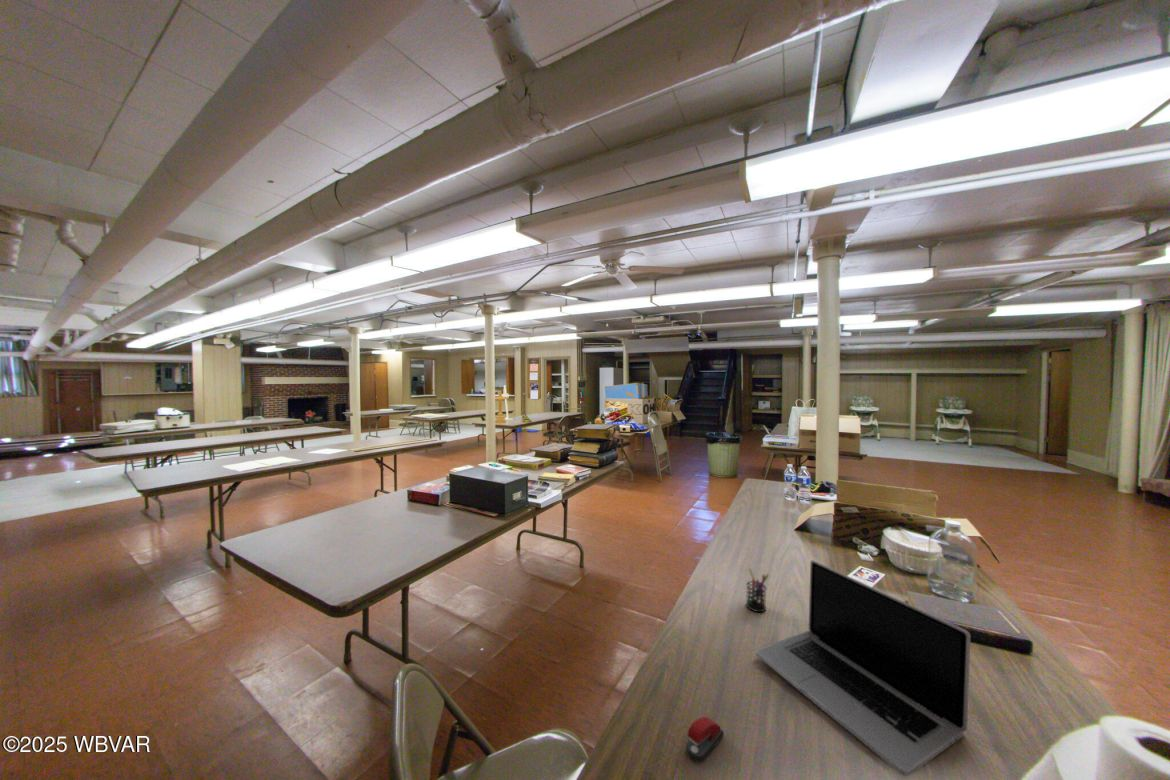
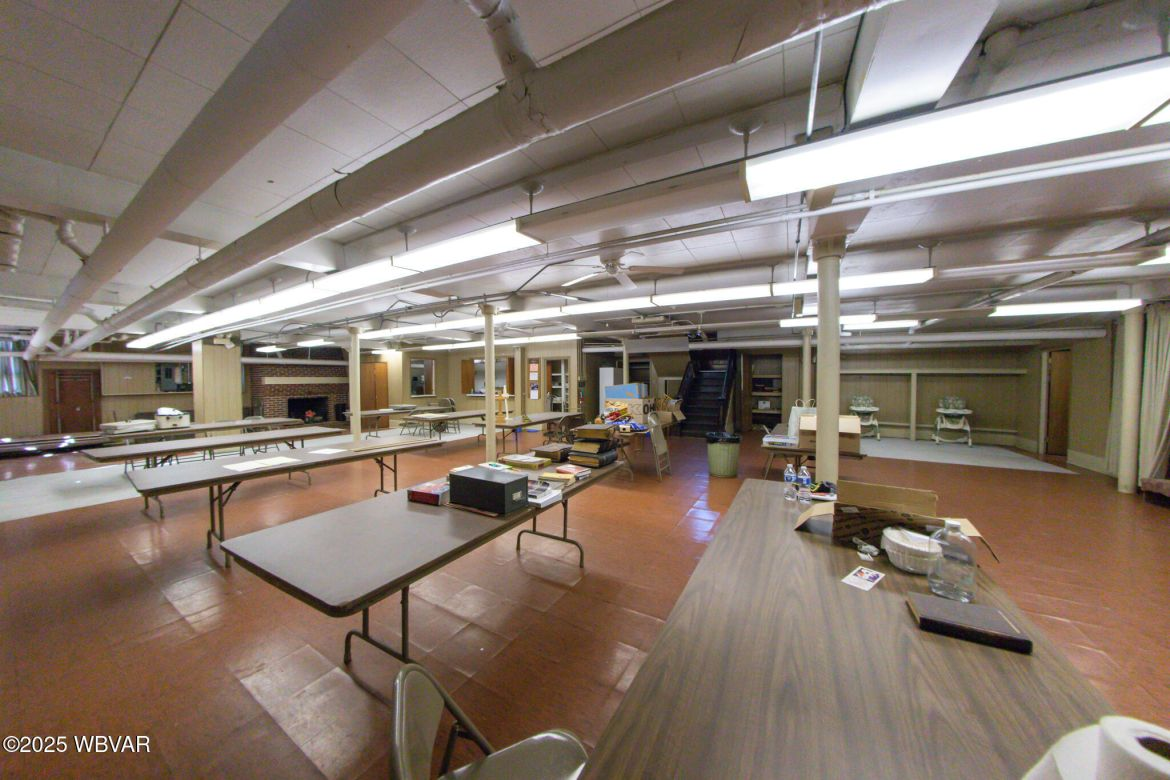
- laptop [755,559,972,777]
- pen holder [745,567,770,613]
- stapler [685,716,725,763]
